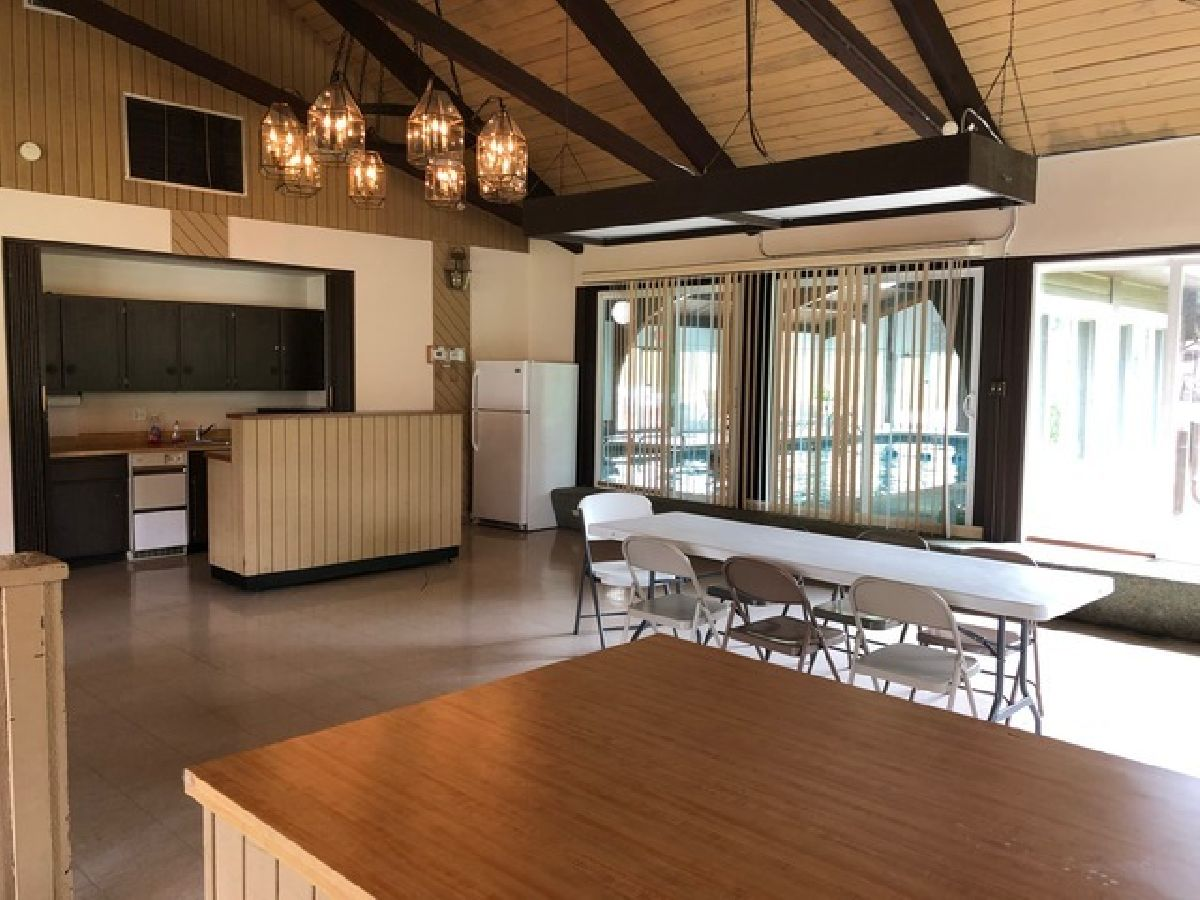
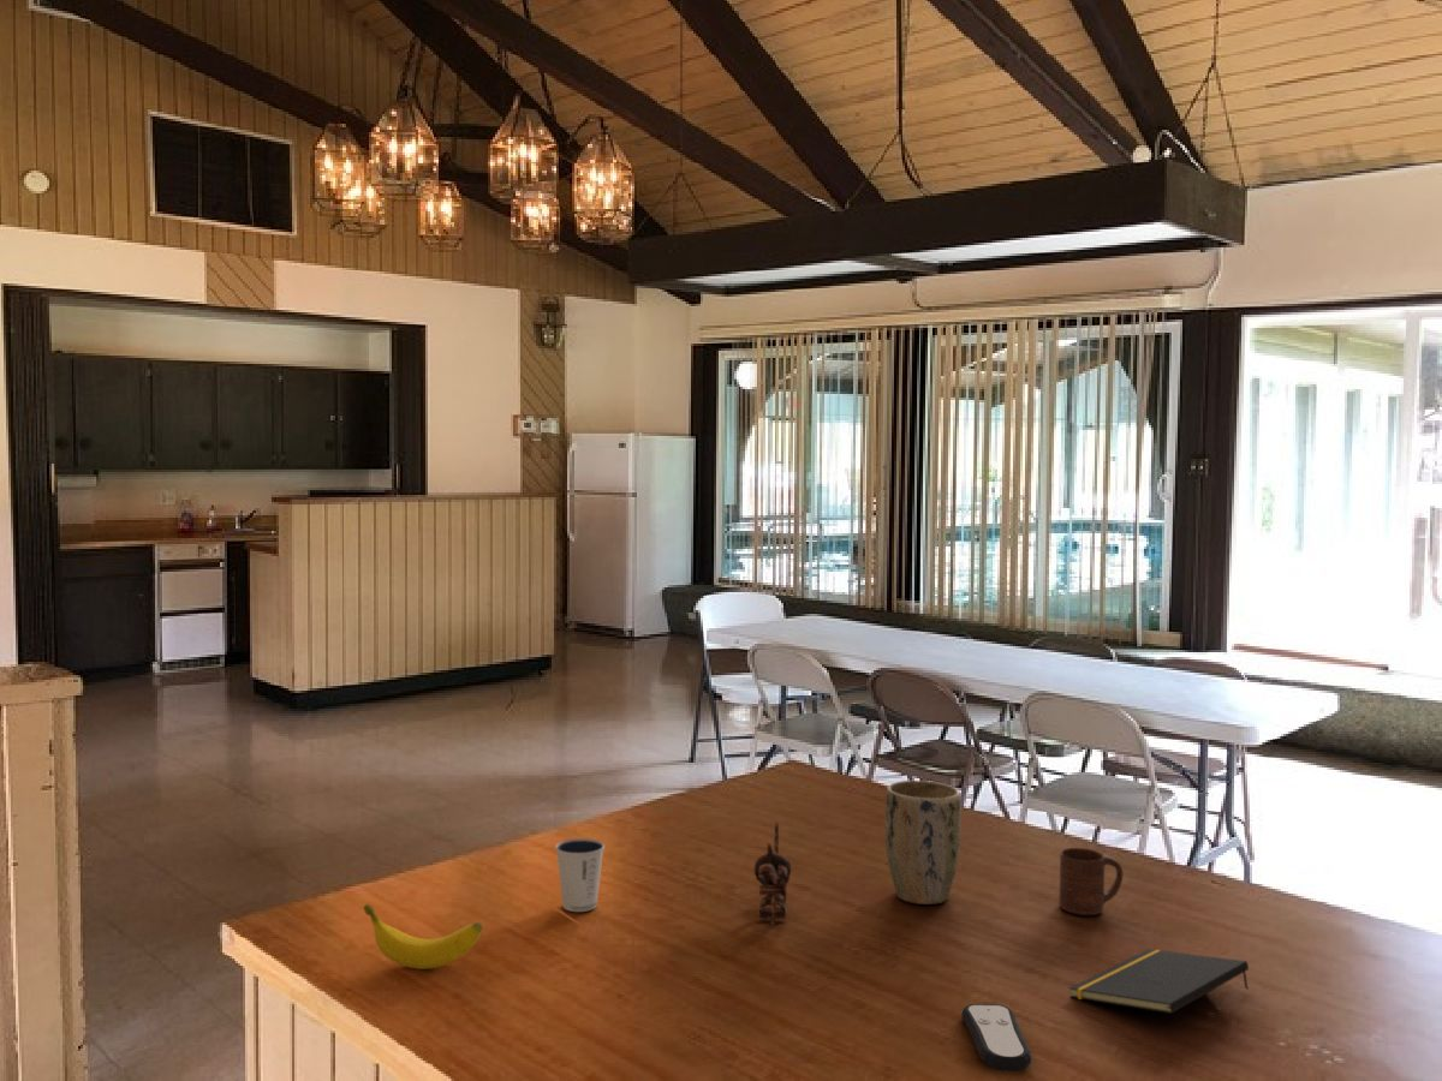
+ notepad [1068,948,1250,1015]
+ remote control [960,1003,1032,1073]
+ teapot [753,820,792,926]
+ banana [362,903,484,970]
+ dixie cup [554,837,606,913]
+ cup [1057,847,1124,916]
+ plant pot [884,780,963,906]
